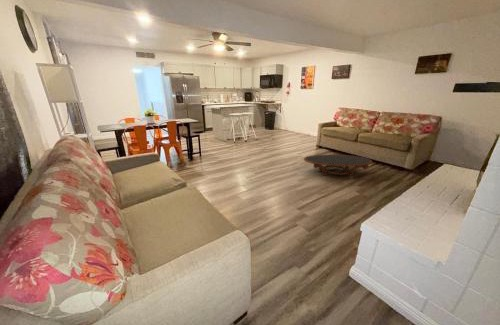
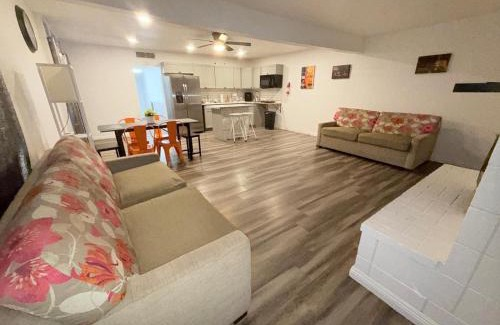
- coffee table [303,154,373,177]
